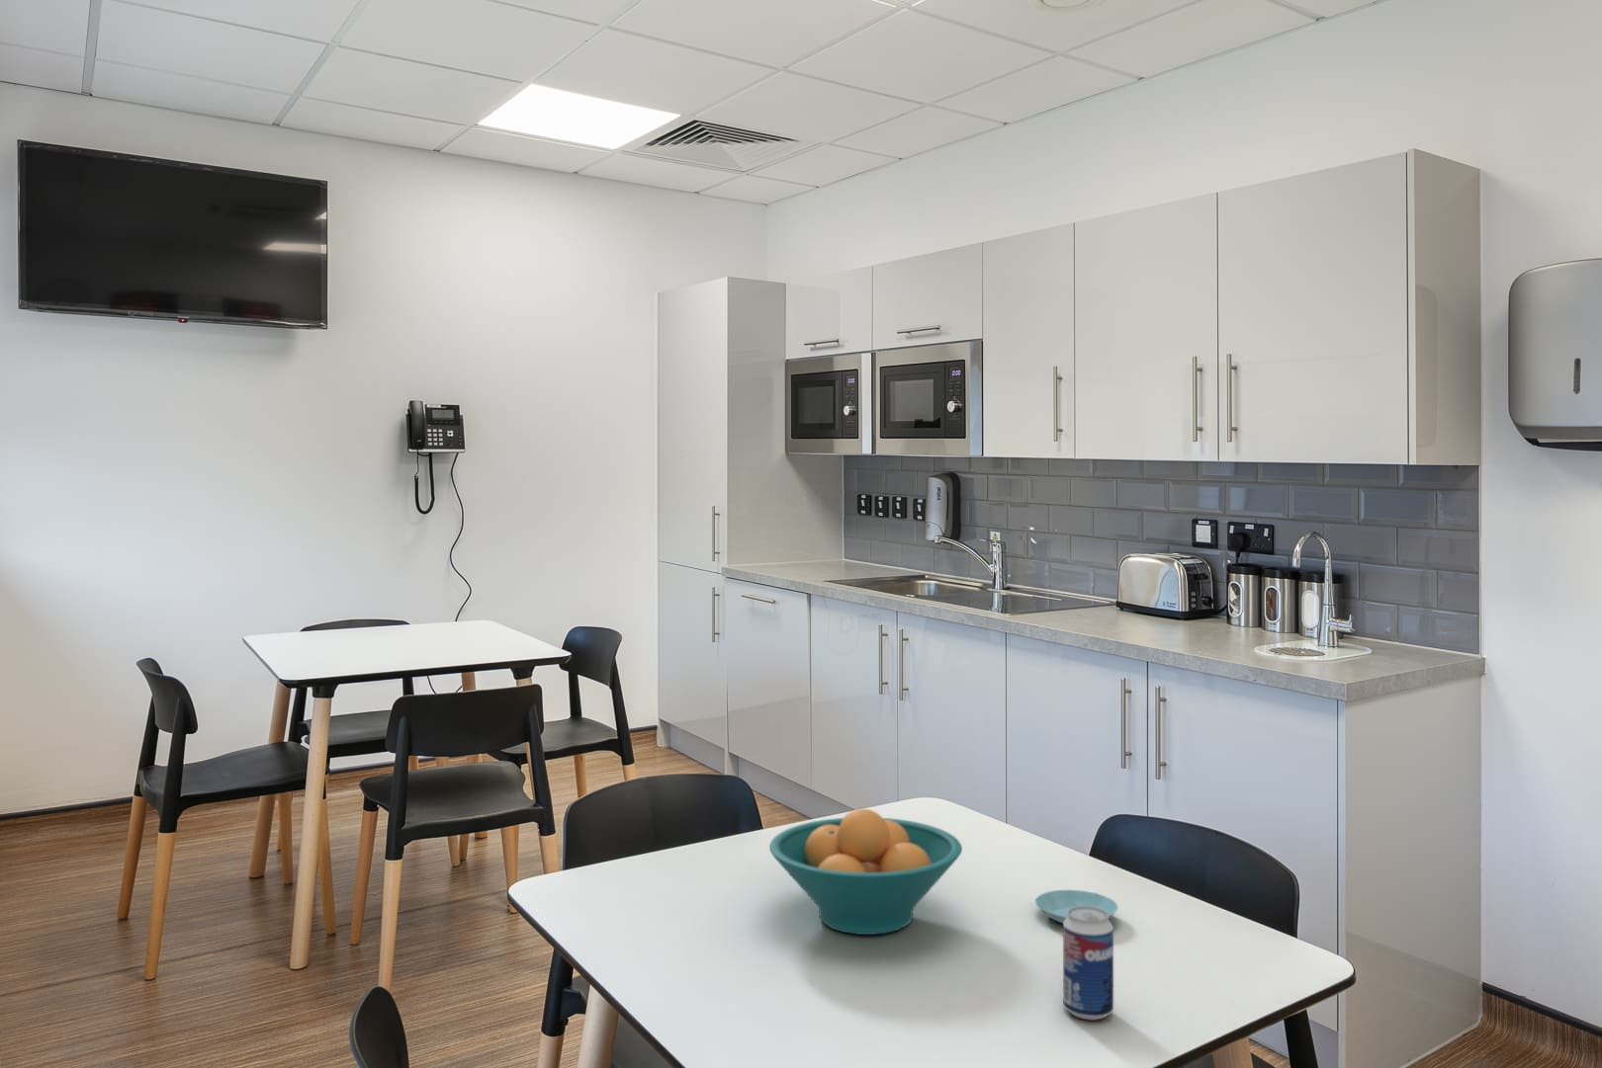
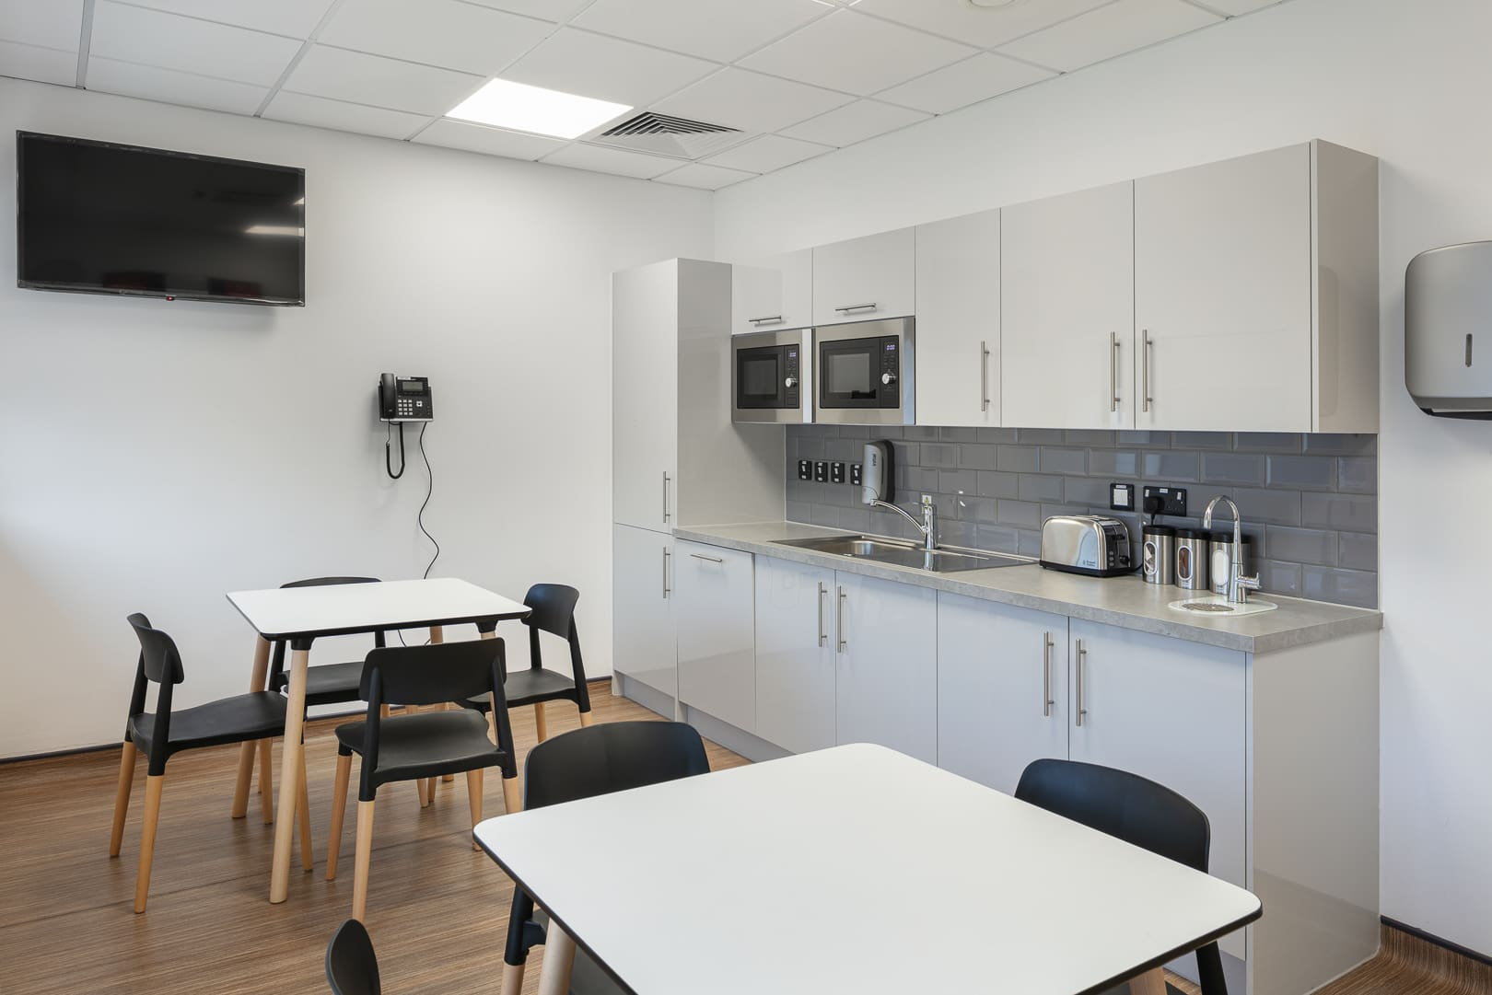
- beverage can [1062,906,1114,1020]
- fruit bowl [768,808,963,936]
- saucer [1034,889,1119,925]
